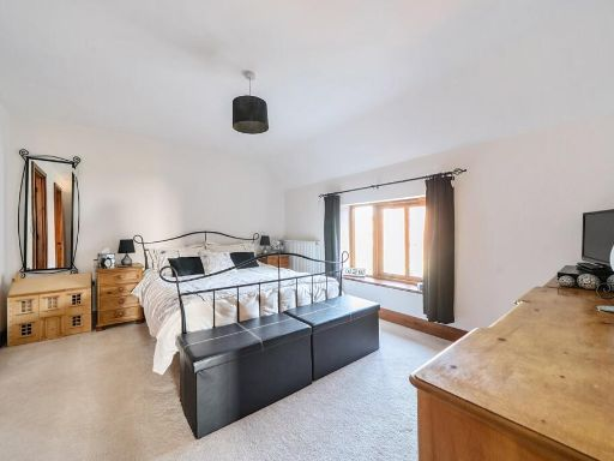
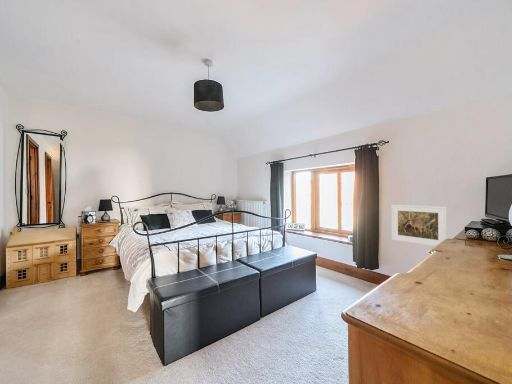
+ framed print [390,203,448,247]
